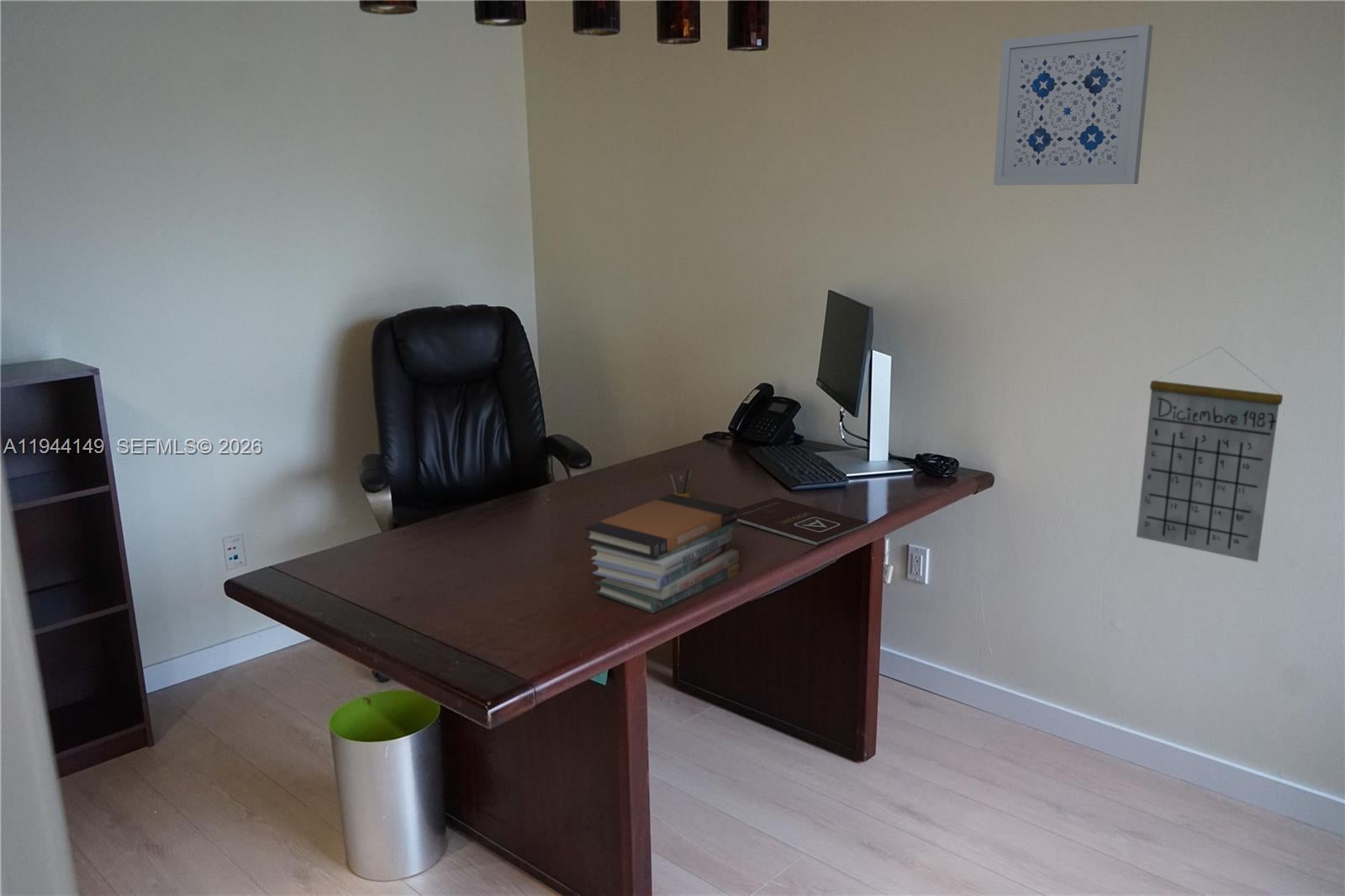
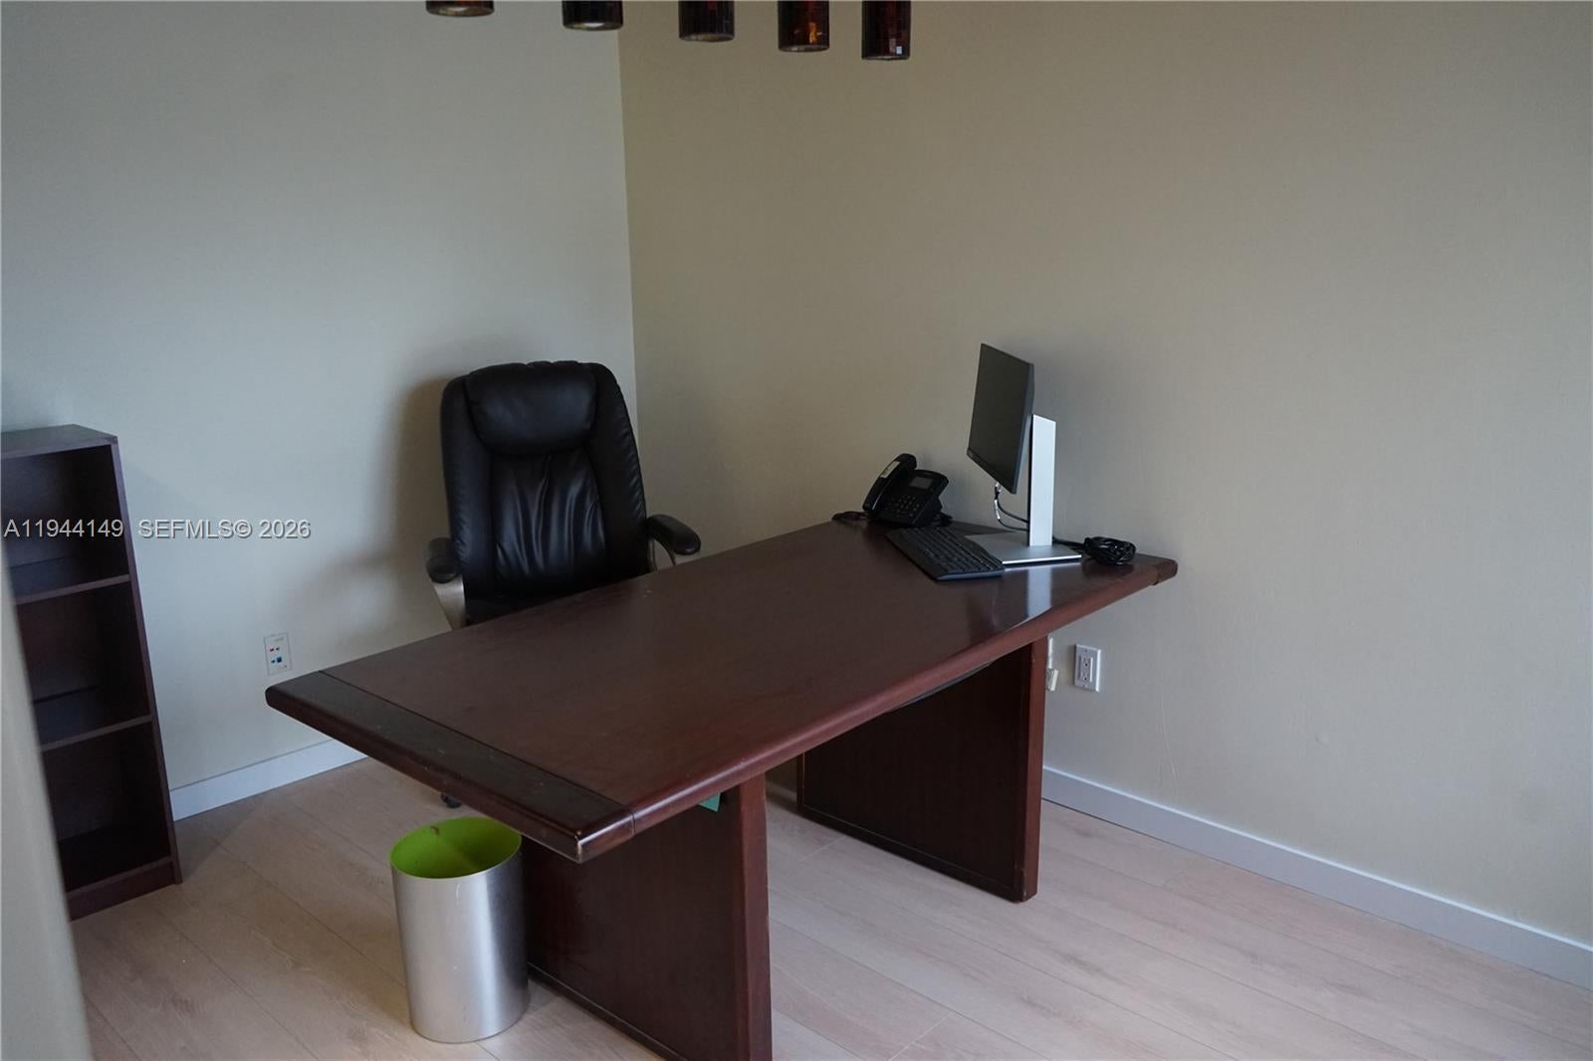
- wall art [993,24,1154,186]
- book stack [583,493,741,614]
- calendar [1136,346,1284,563]
- pencil box [668,465,692,498]
- book [736,497,869,546]
